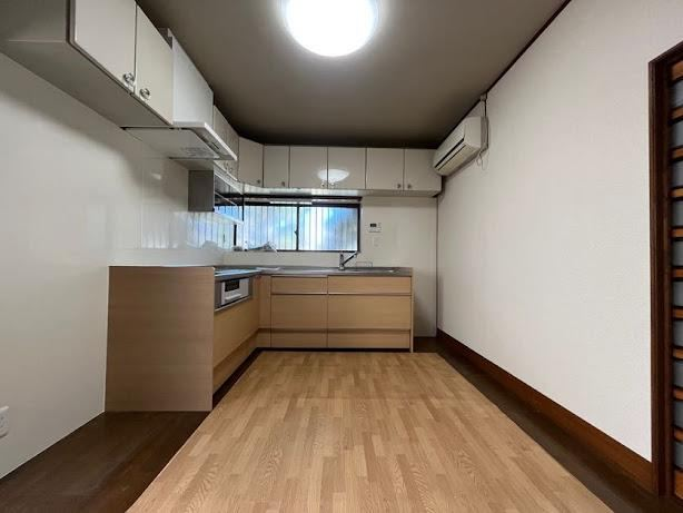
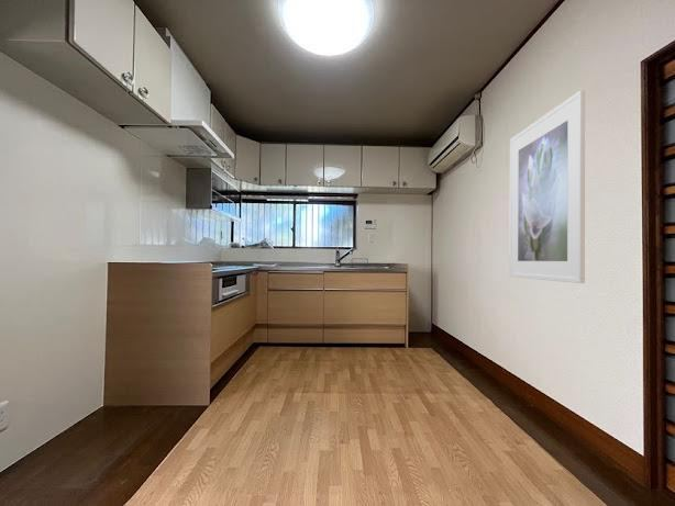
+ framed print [508,89,586,284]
